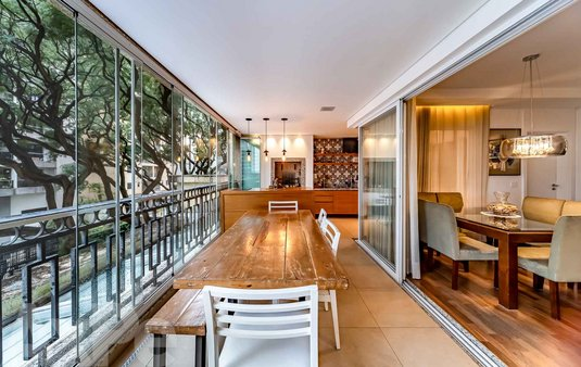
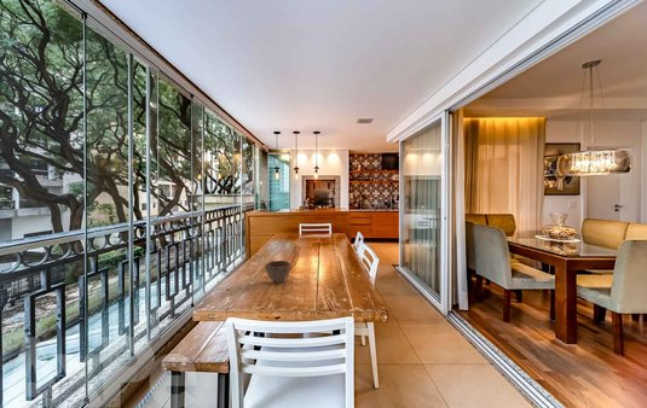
+ bowl [264,260,294,285]
